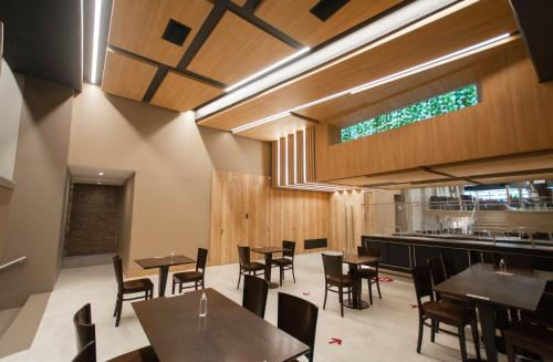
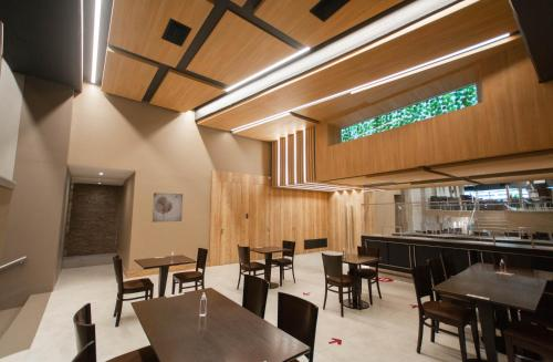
+ wall art [152,192,184,224]
